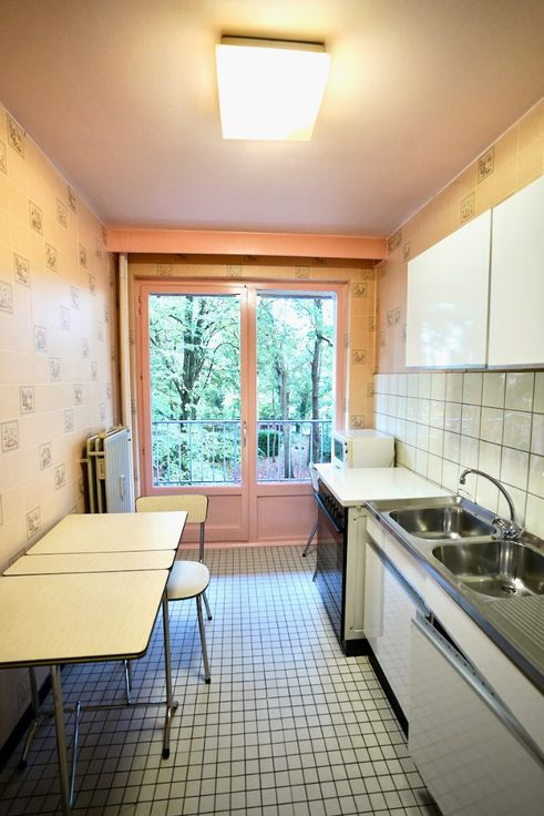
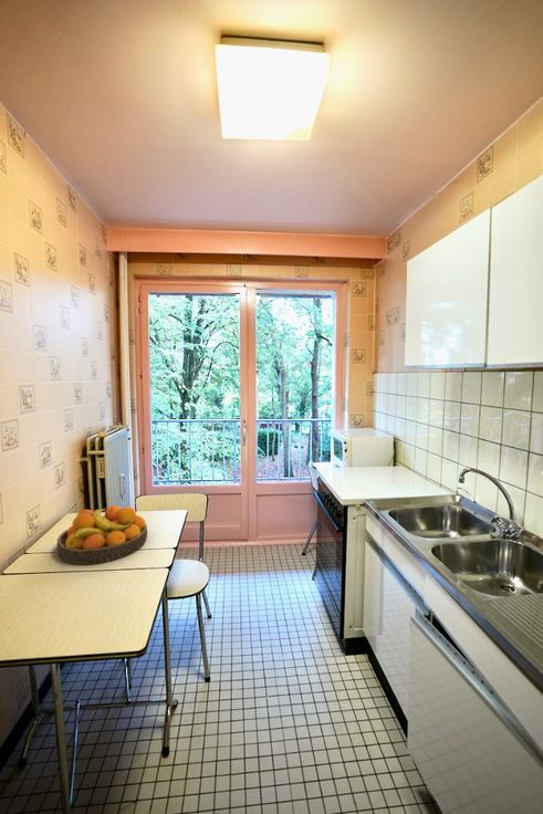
+ fruit bowl [55,504,148,565]
